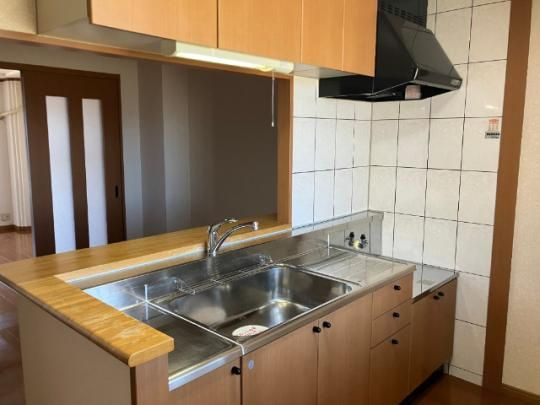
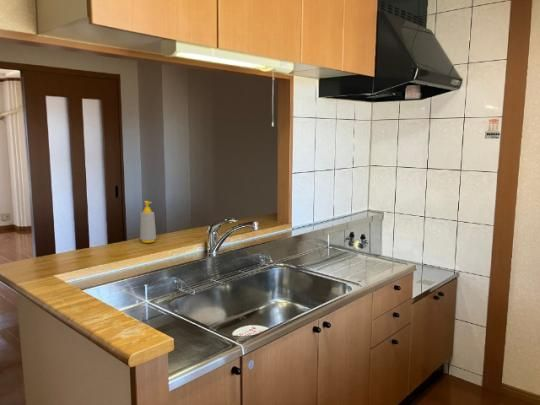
+ soap bottle [139,200,157,244]
